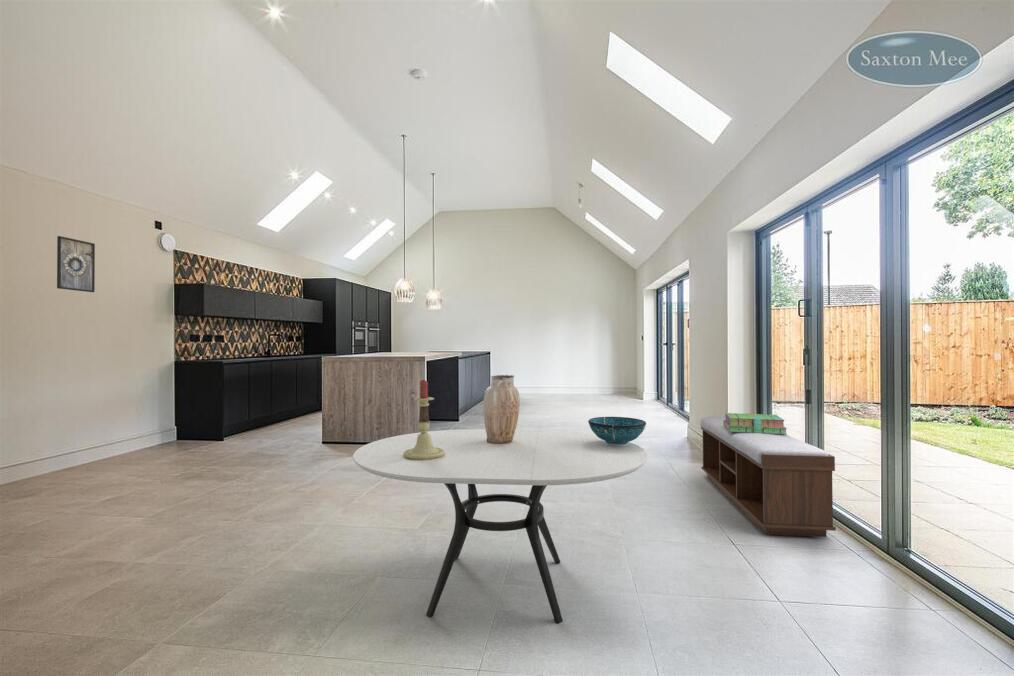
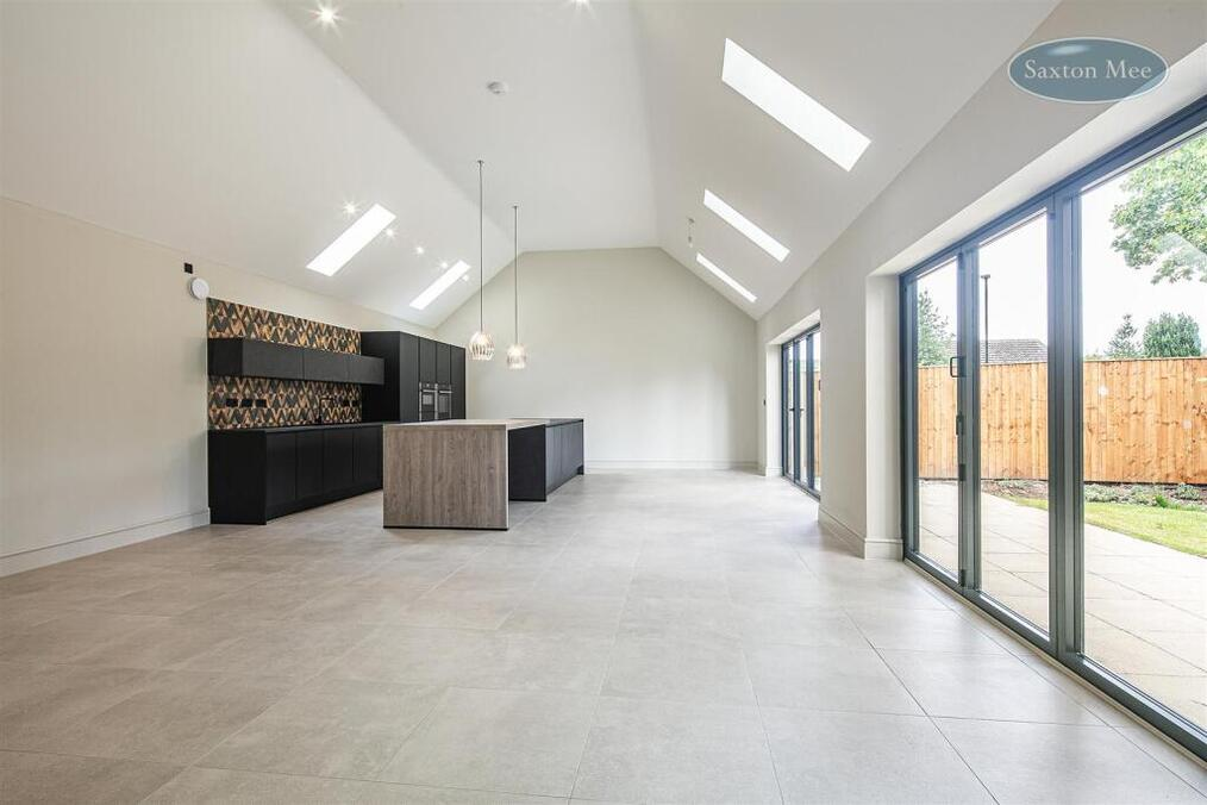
- stack of books [723,412,788,435]
- vase [482,374,521,444]
- bench [699,416,837,538]
- dining table [352,428,649,624]
- decorative bowl [587,416,647,446]
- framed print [56,235,96,293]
- candlestick [403,379,445,460]
